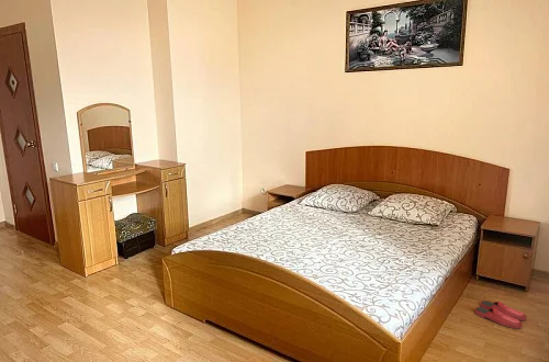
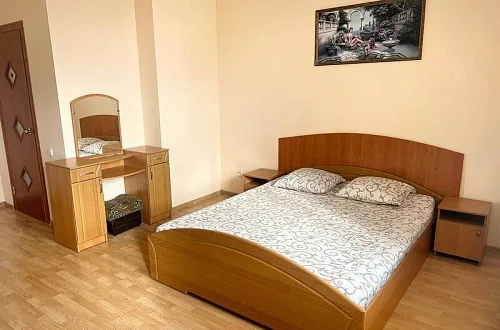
- slippers [474,299,527,330]
